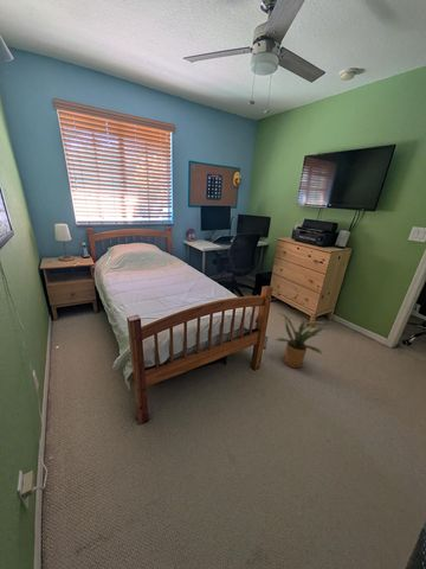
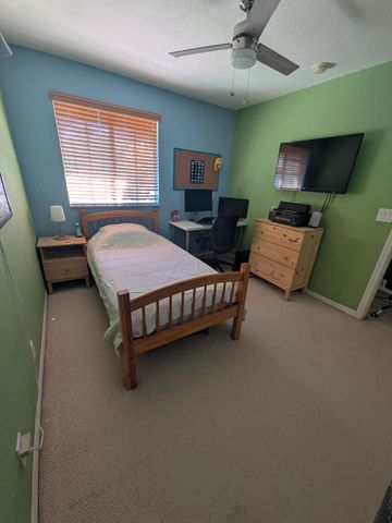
- house plant [275,312,328,369]
